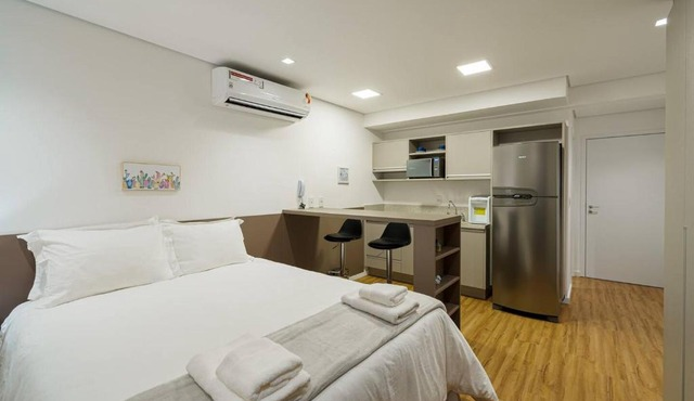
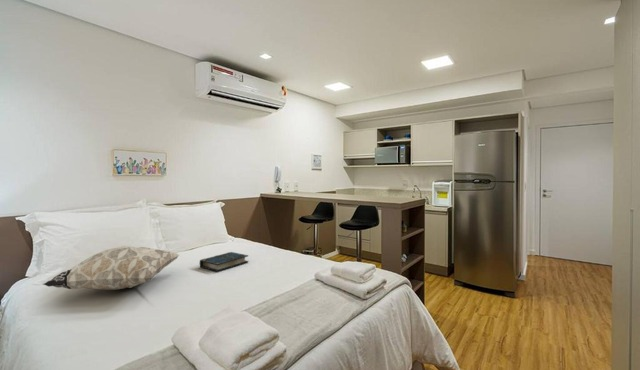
+ decorative pillow [42,245,180,291]
+ book [199,251,249,273]
